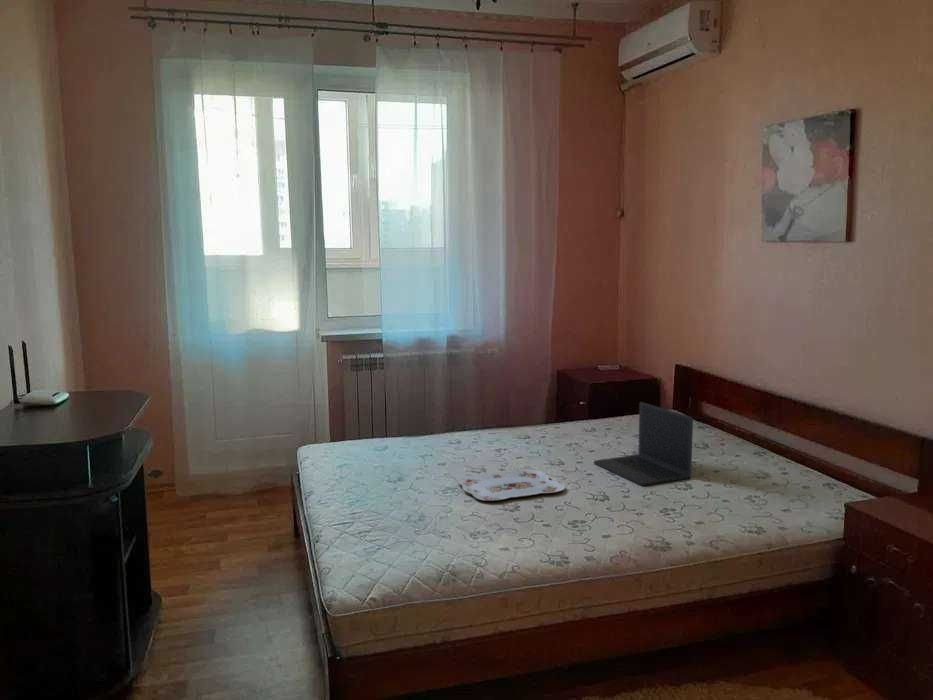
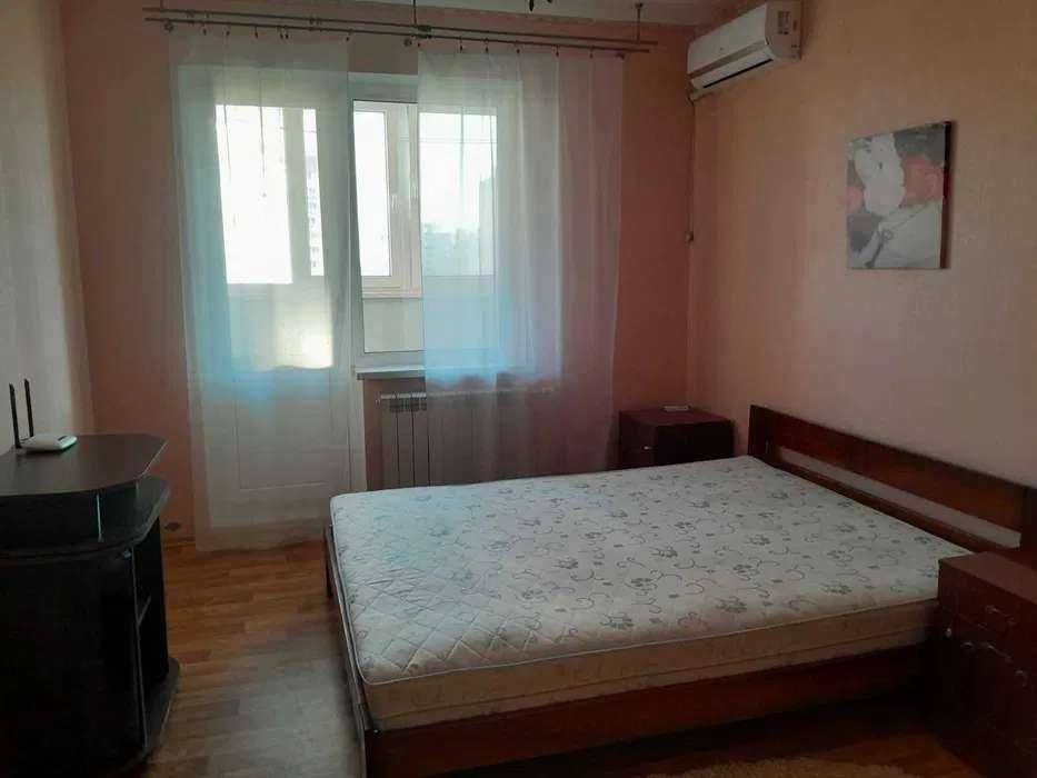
- laptop [593,401,694,487]
- serving tray [457,468,566,502]
